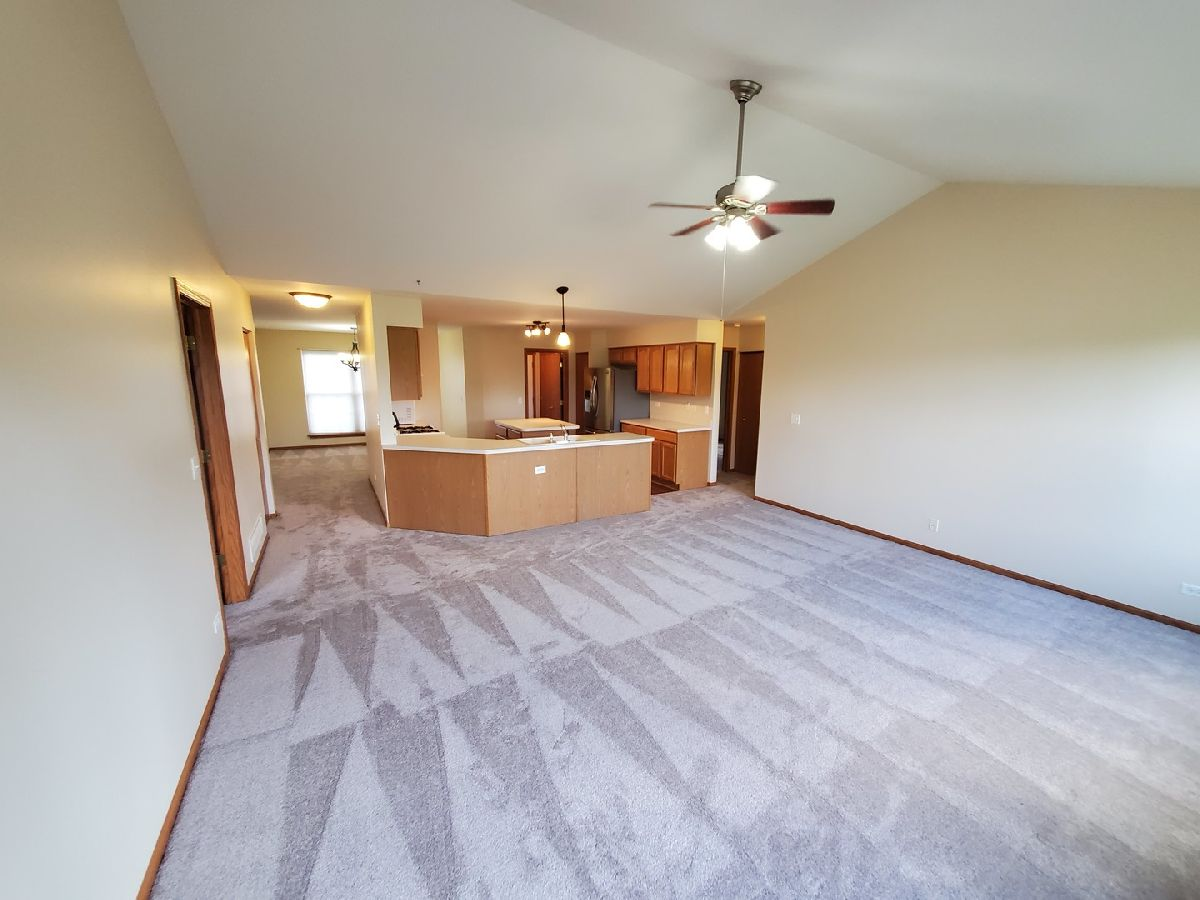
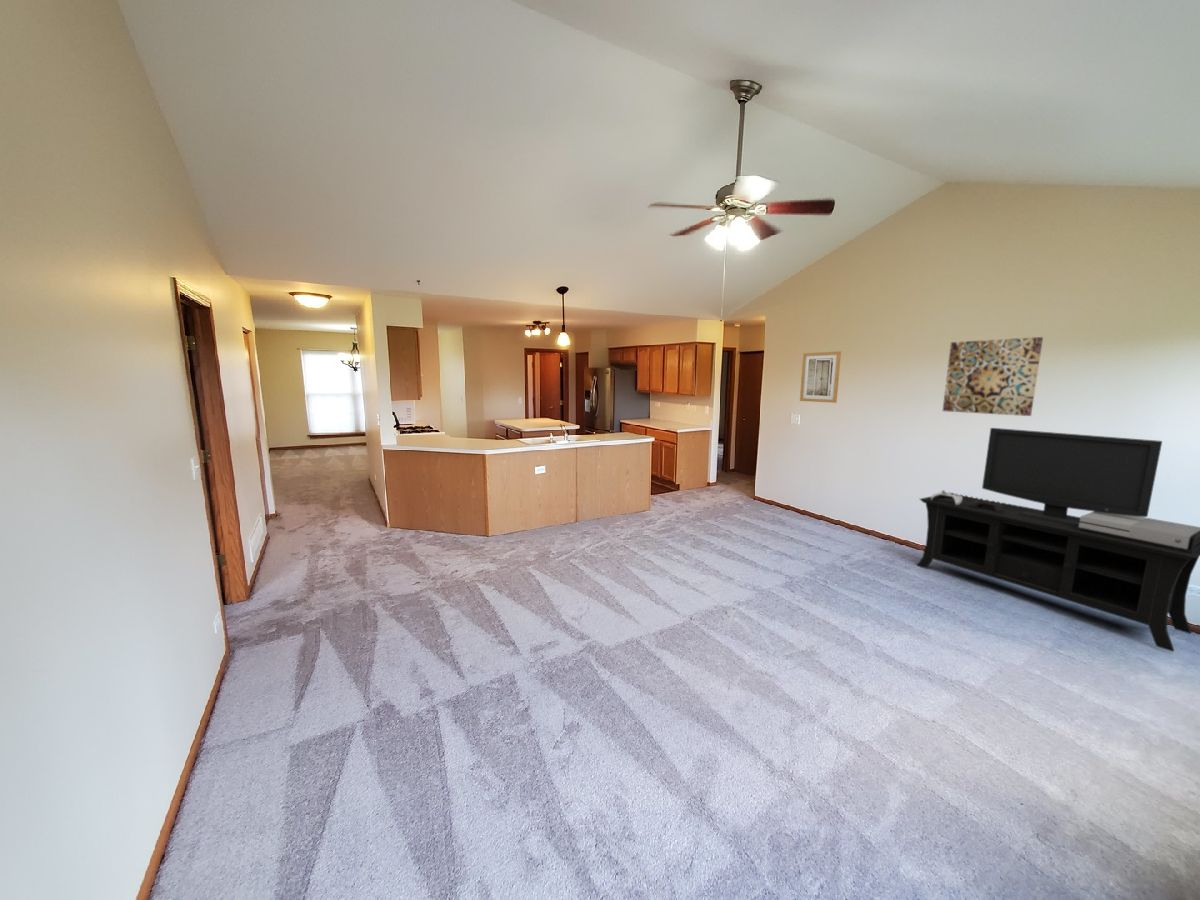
+ media console [916,427,1200,653]
+ wall art [799,350,842,404]
+ wall art [942,336,1044,417]
